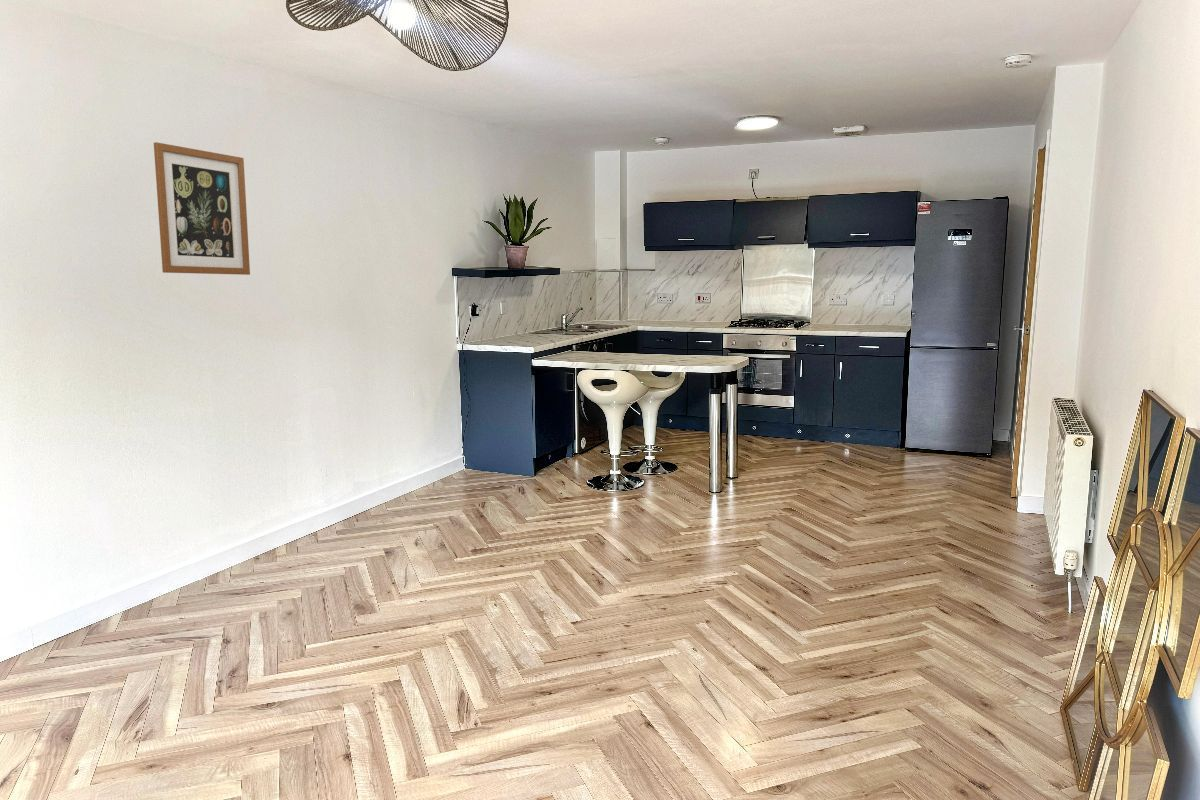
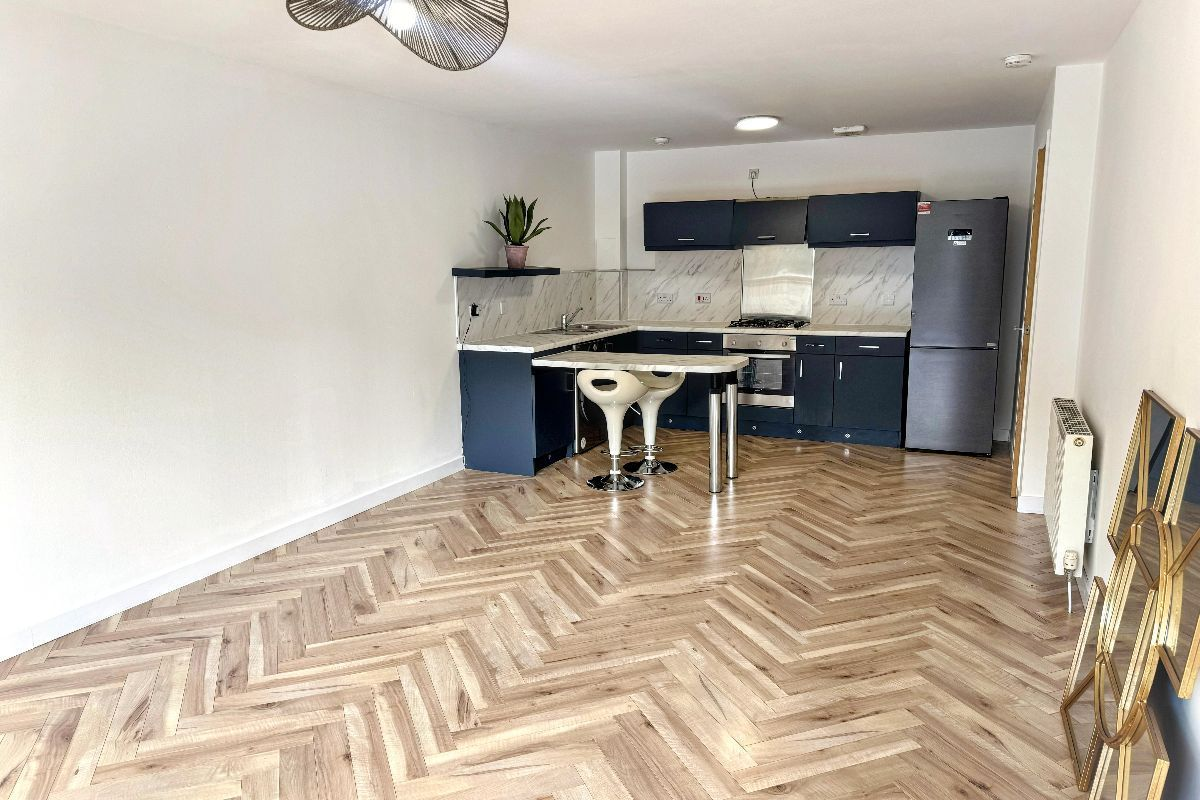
- wall art [153,141,251,276]
